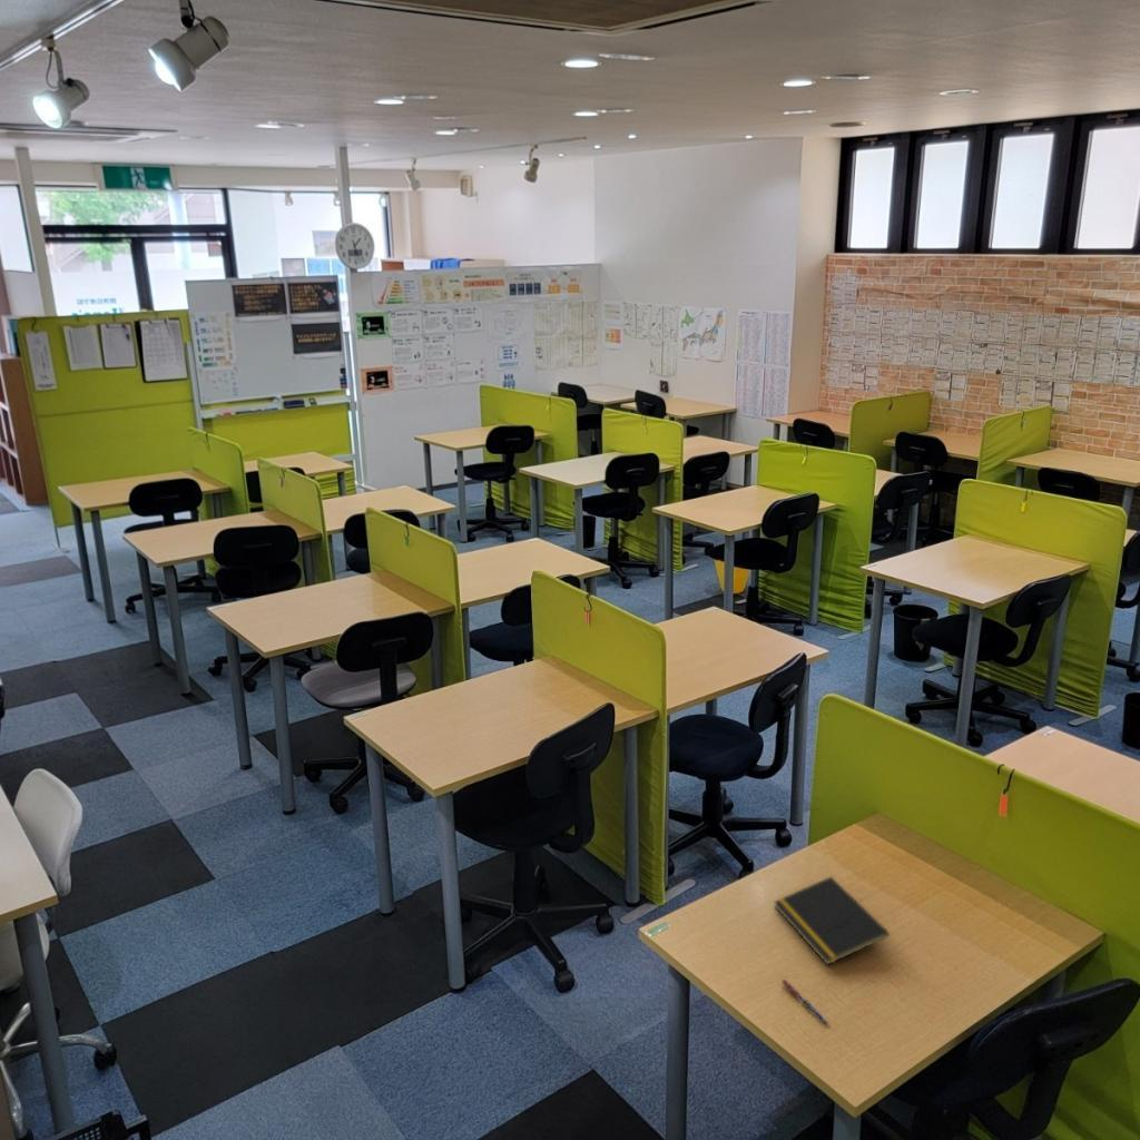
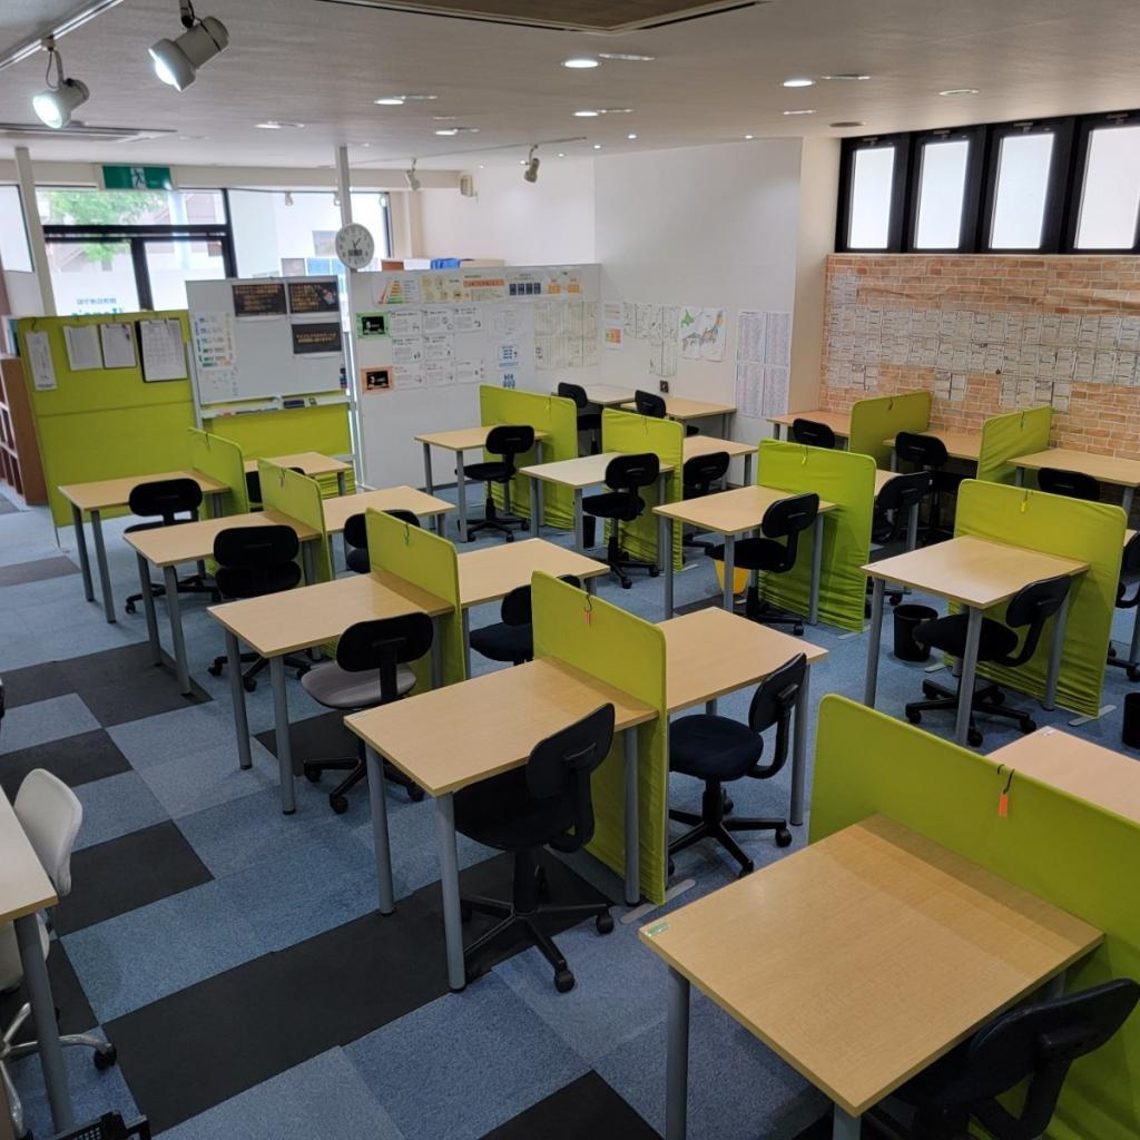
- notepad [773,875,891,966]
- pen [780,979,829,1024]
